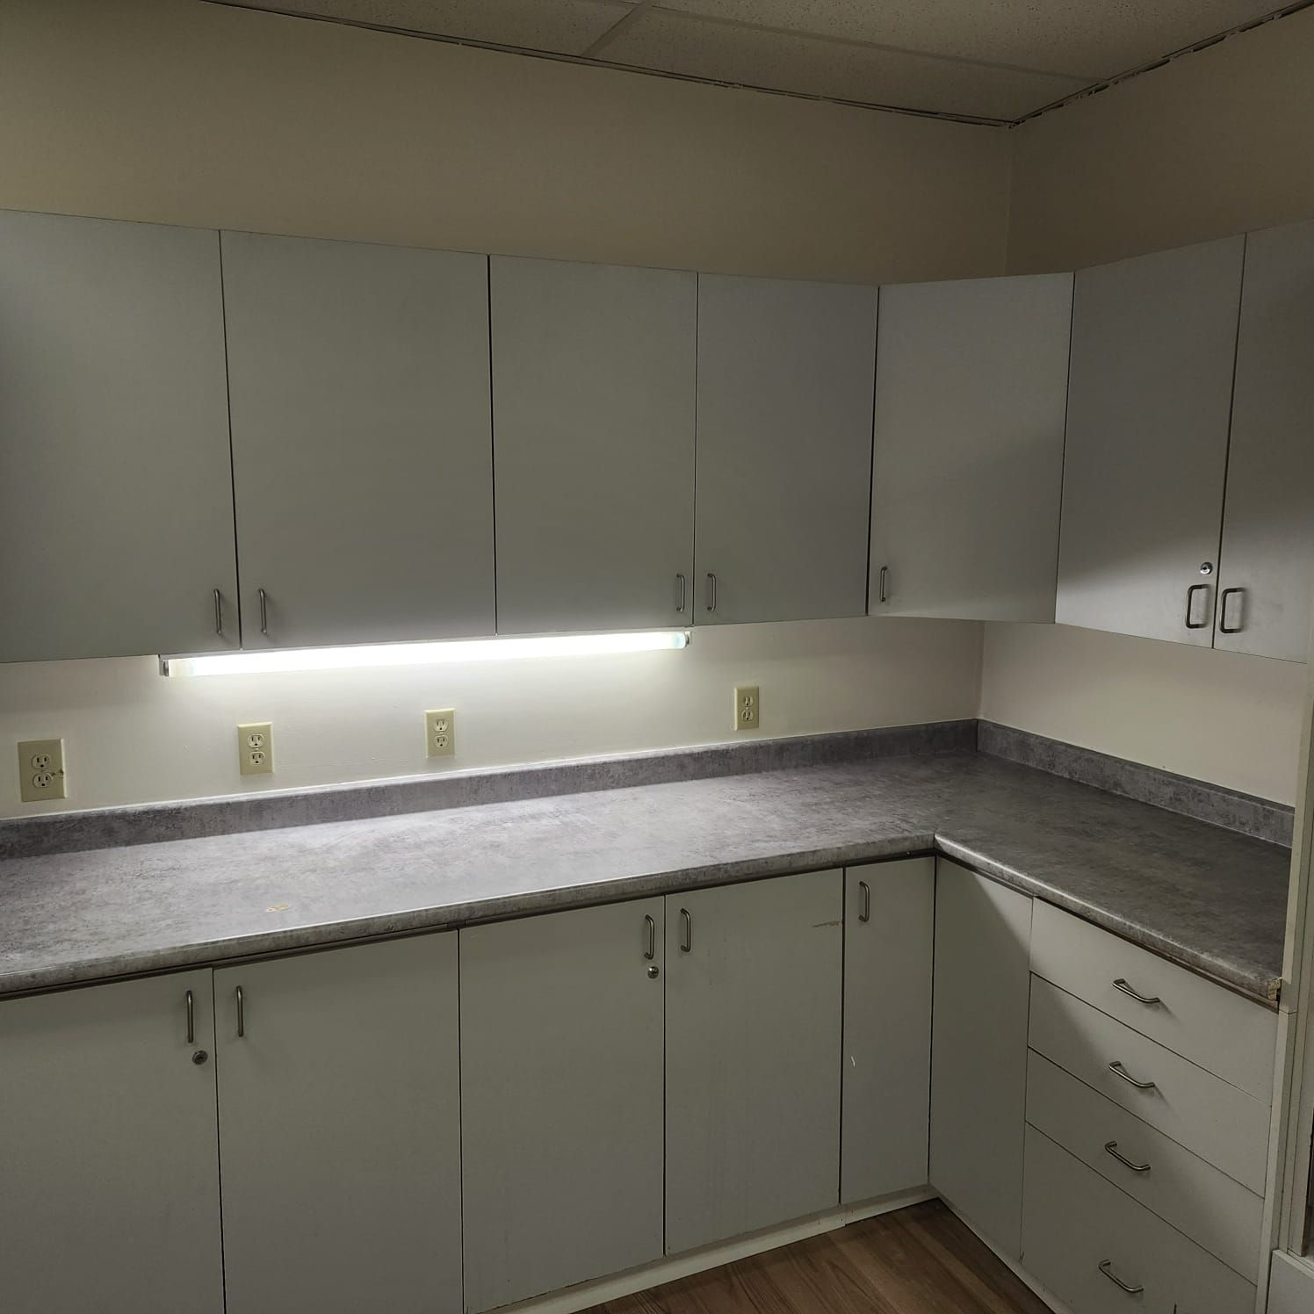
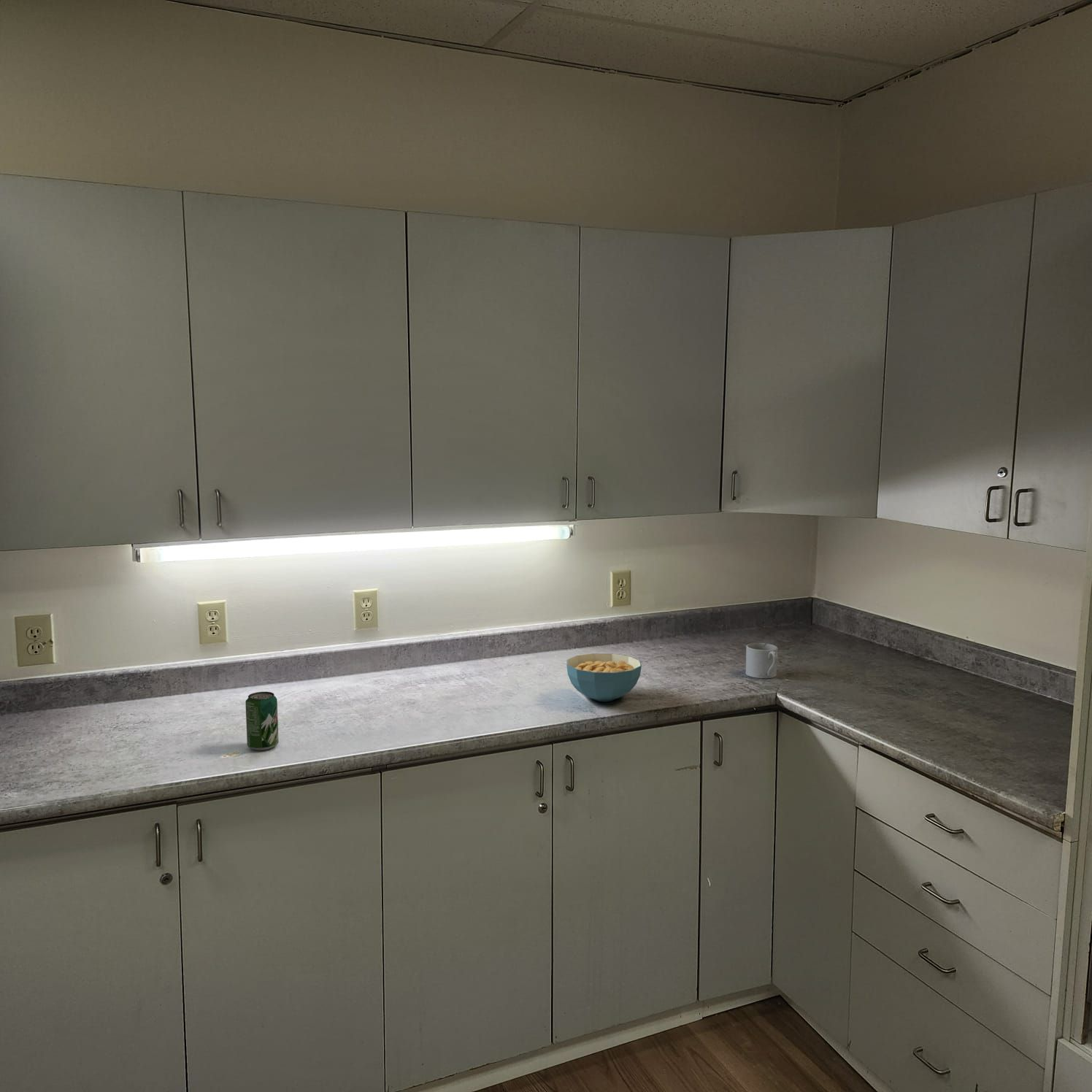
+ mug [745,642,779,679]
+ beverage can [245,691,280,751]
+ cereal bowl [566,653,642,702]
